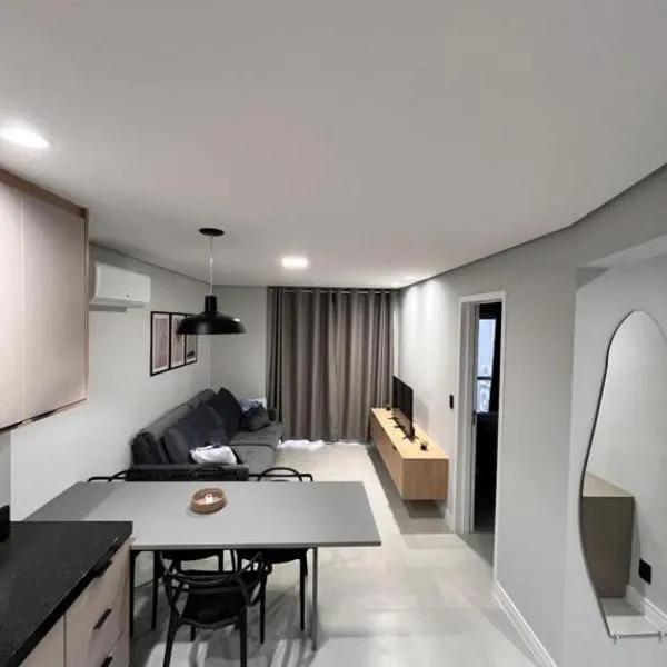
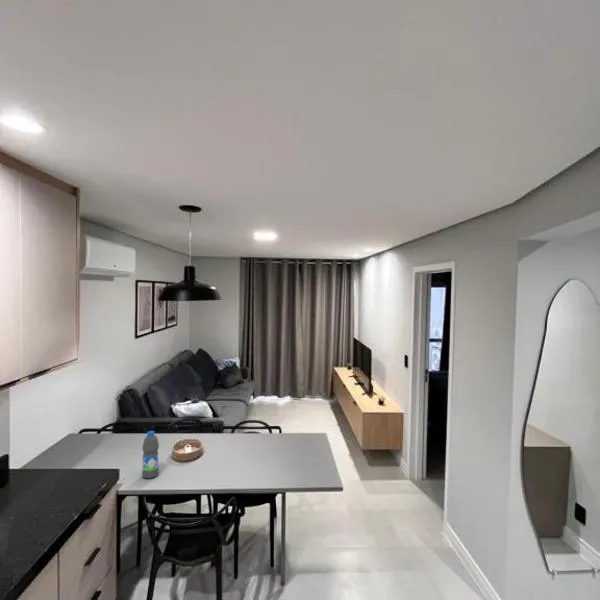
+ water bottle [141,430,160,480]
